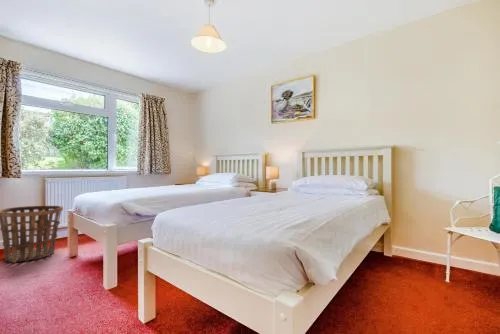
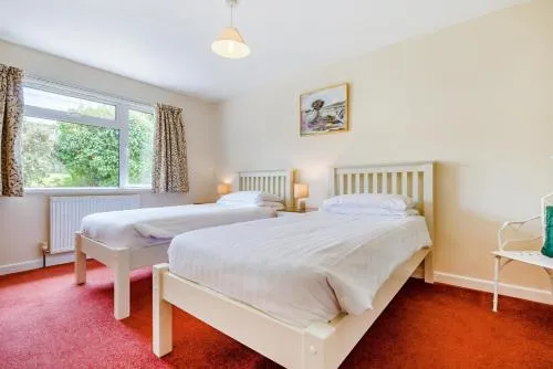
- basket [0,205,64,263]
